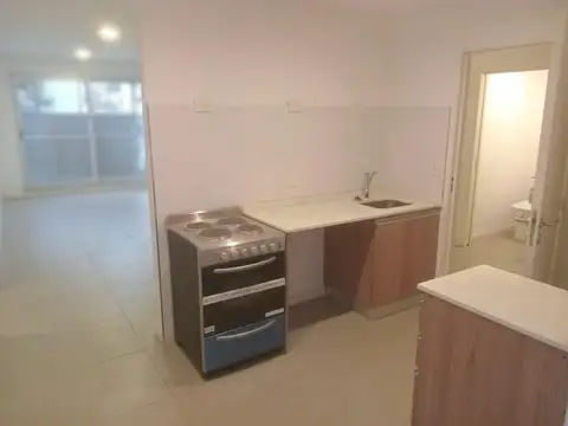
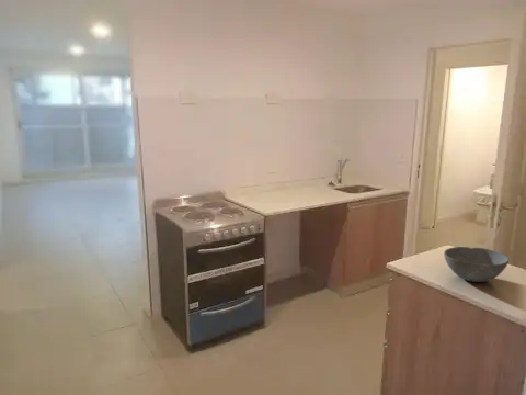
+ bowl [443,246,510,283]
